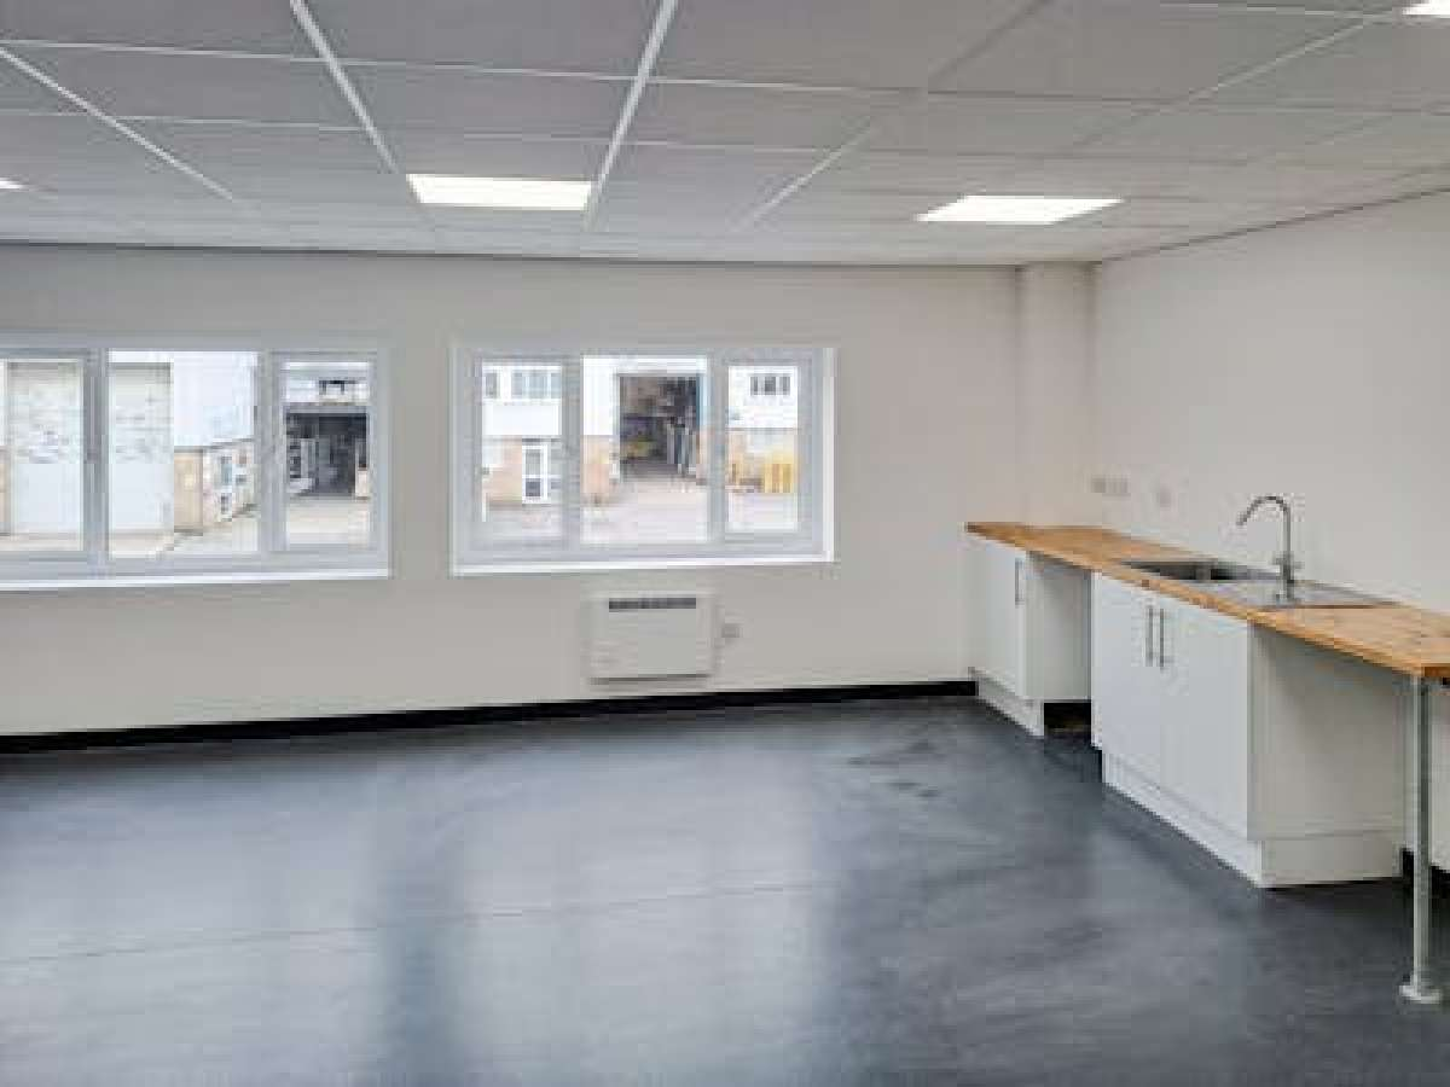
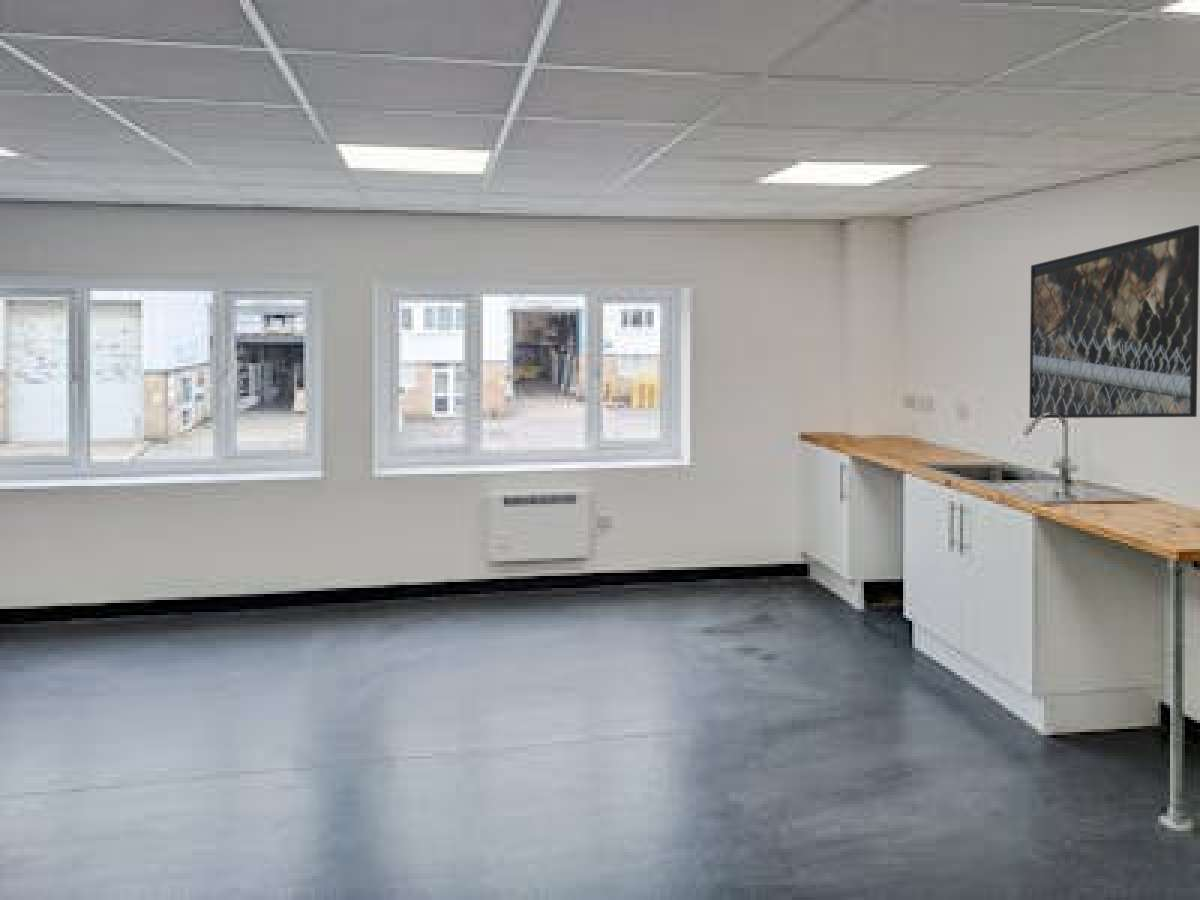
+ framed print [1028,224,1200,419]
